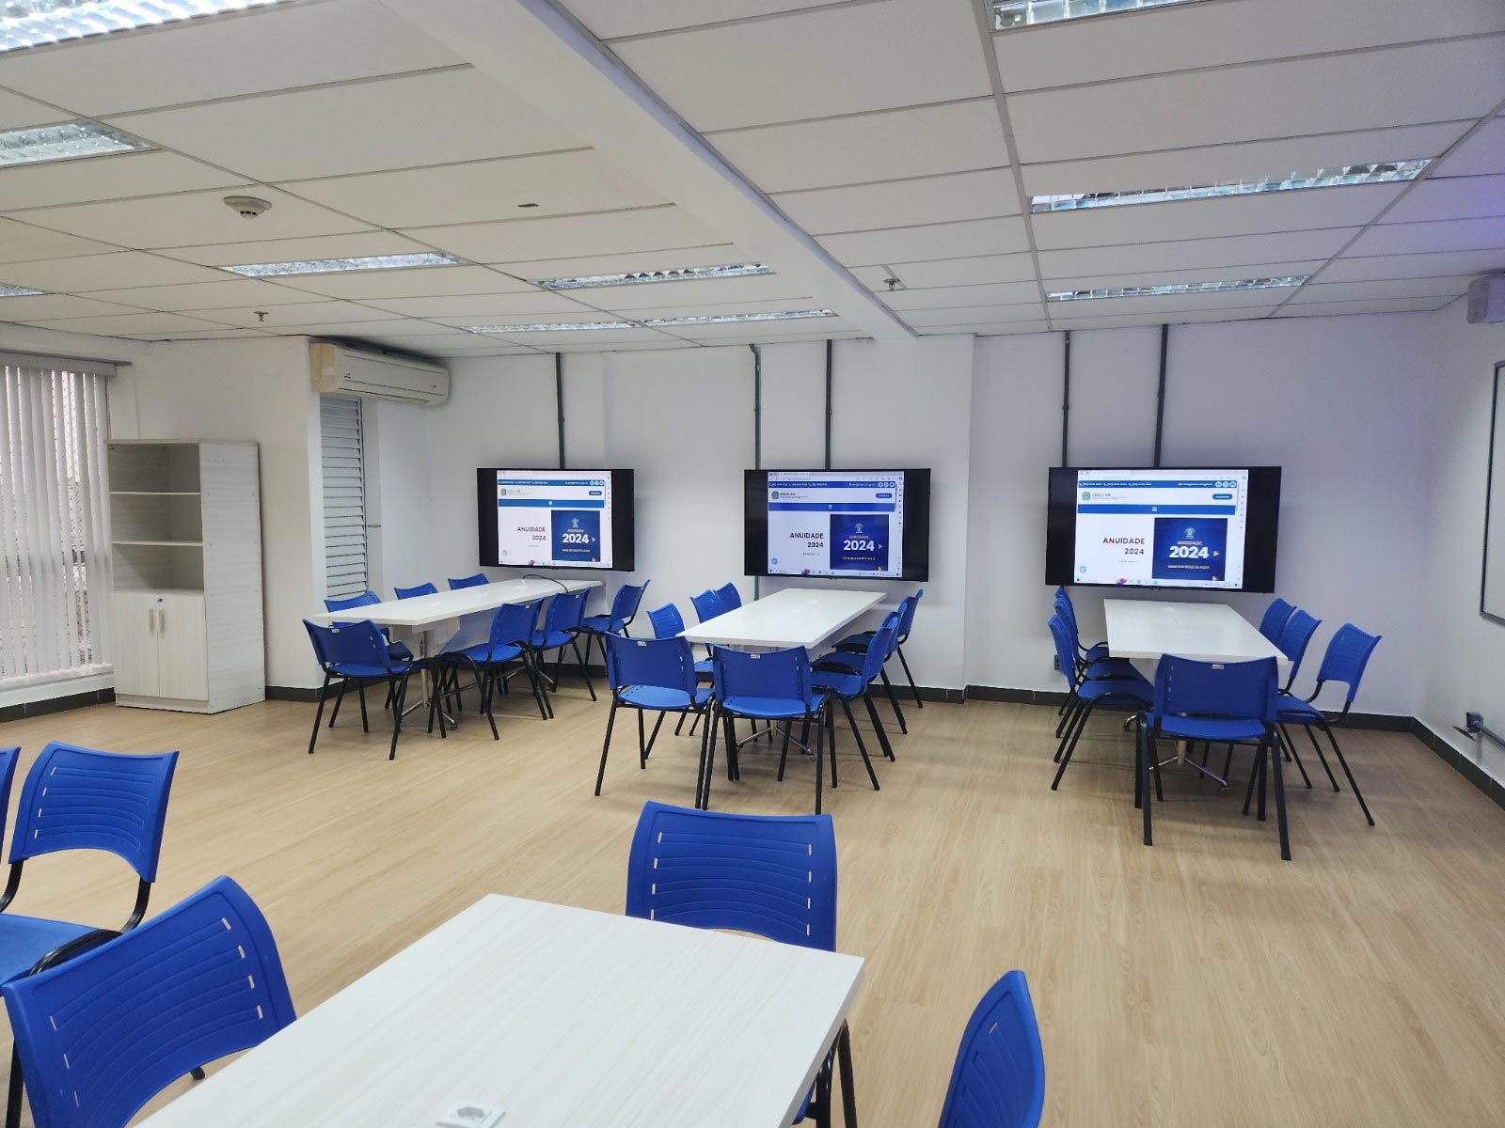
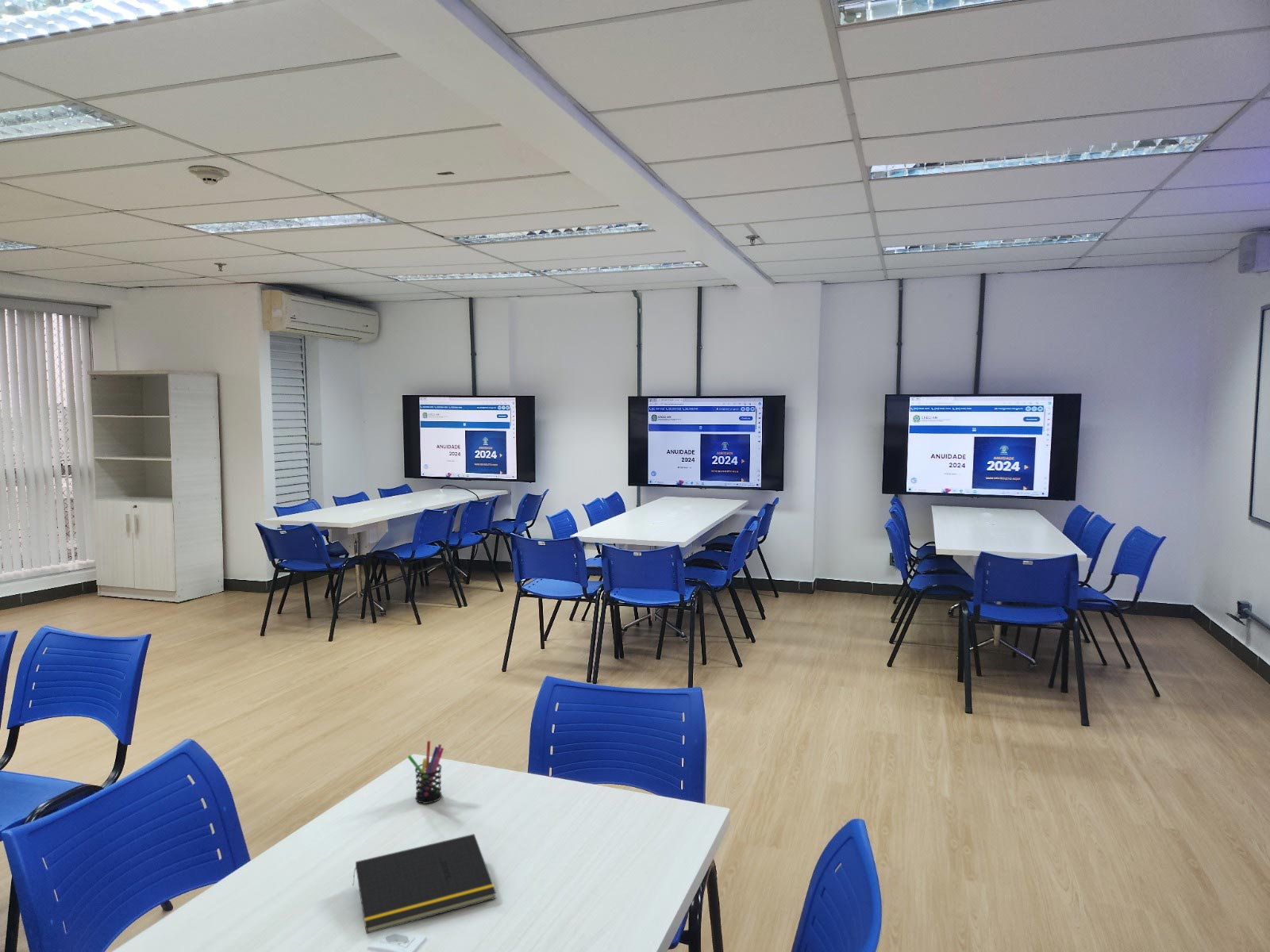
+ notepad [352,833,497,935]
+ pen holder [407,740,444,804]
